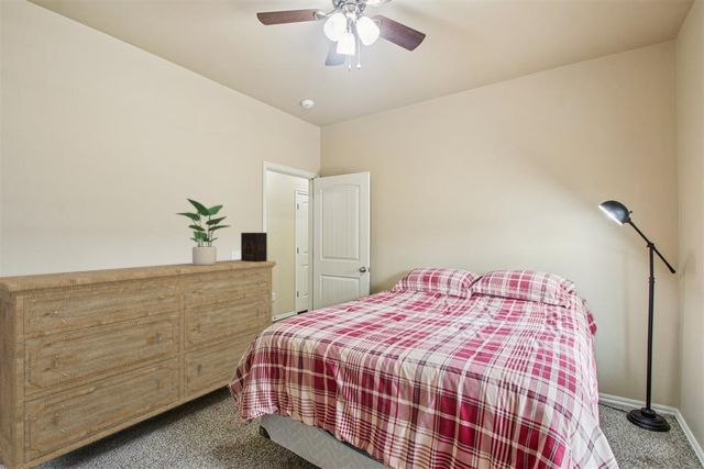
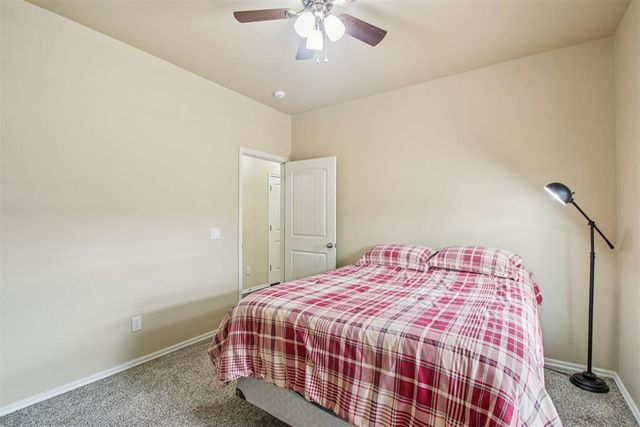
- decorative box [240,232,268,263]
- potted plant [175,198,230,266]
- dresser [0,258,277,469]
